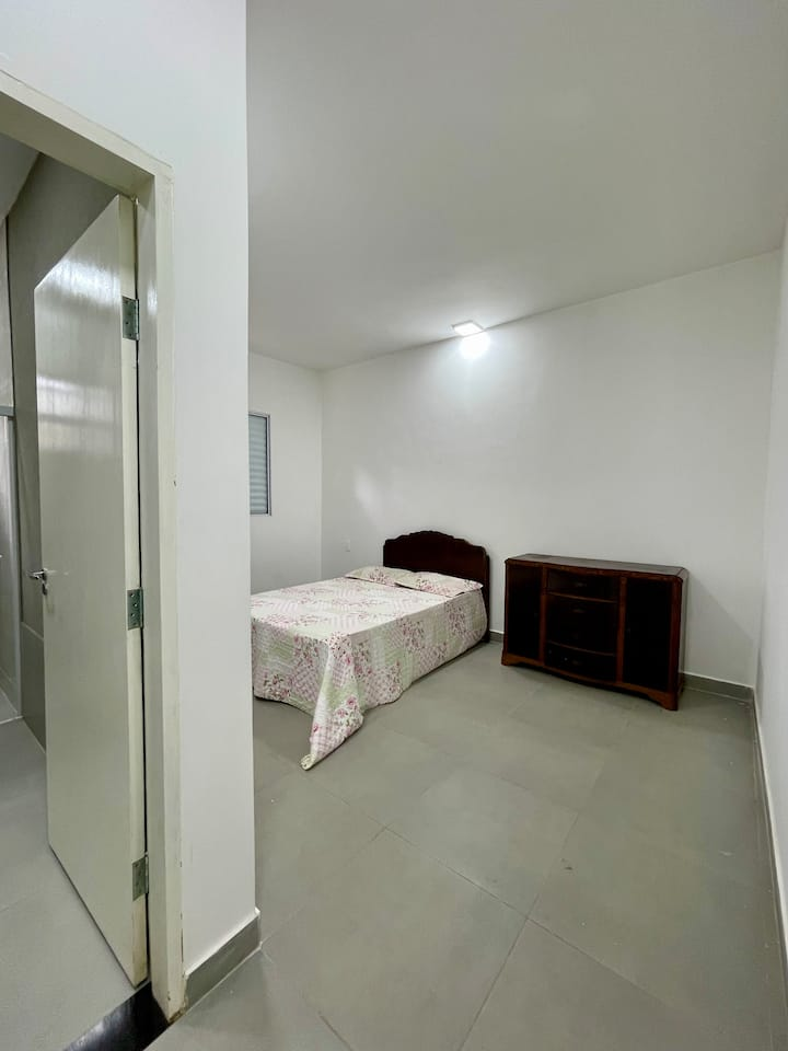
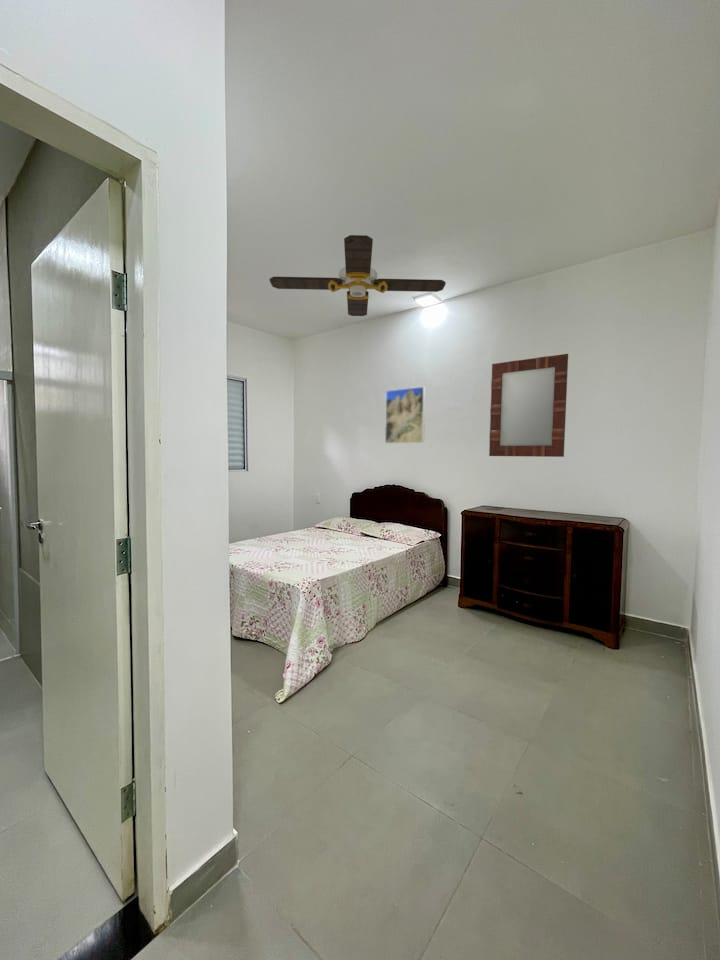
+ ceiling fan [269,234,447,317]
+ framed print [384,386,426,444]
+ home mirror [488,353,569,458]
